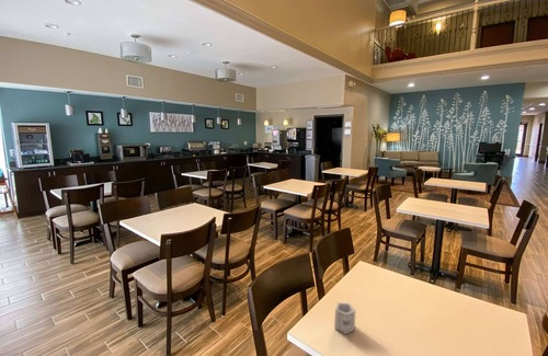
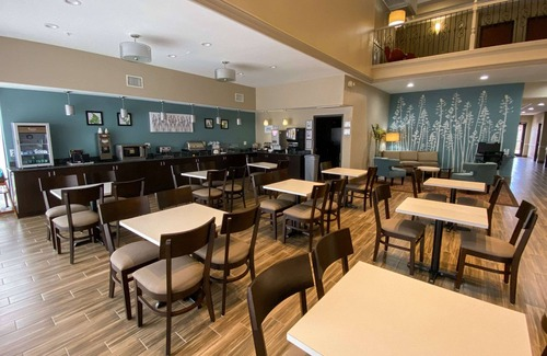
- cup [333,301,356,335]
